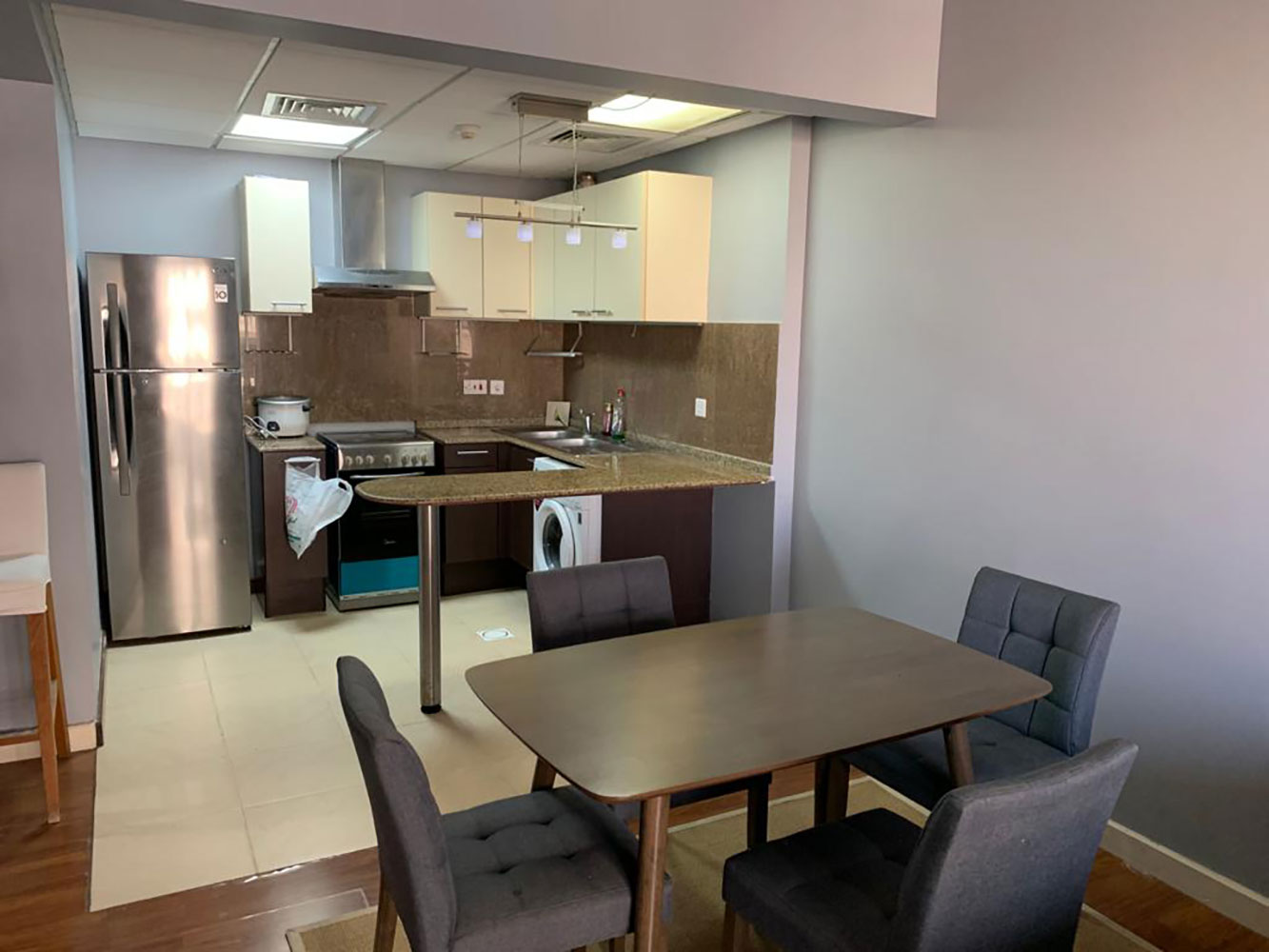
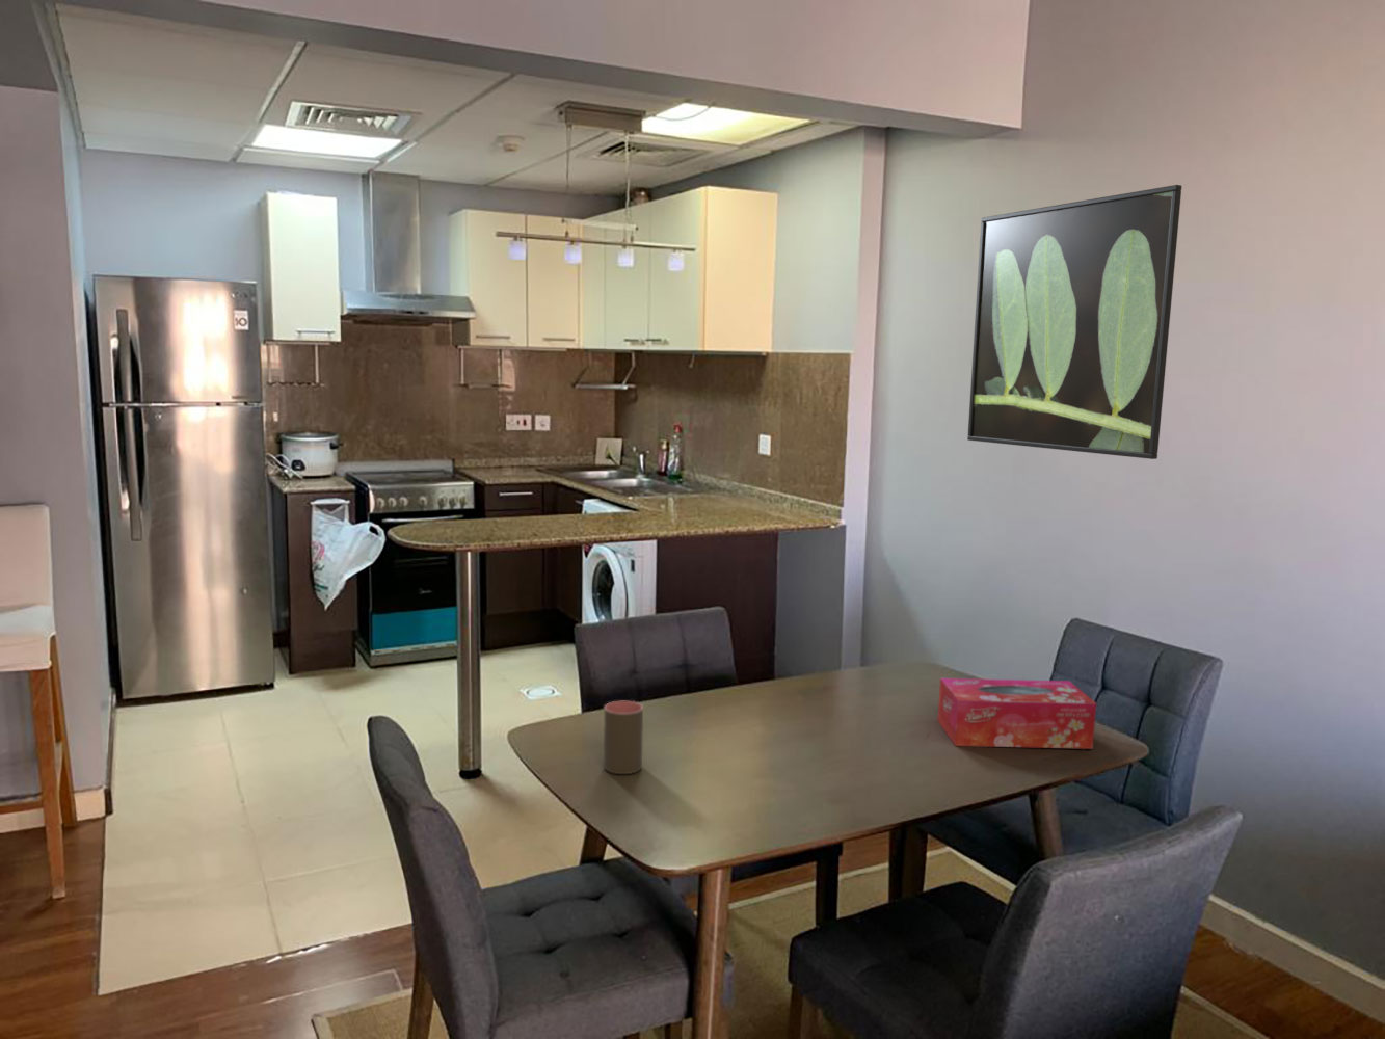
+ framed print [966,184,1182,461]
+ tissue box [938,678,1097,750]
+ cup [602,701,644,775]
